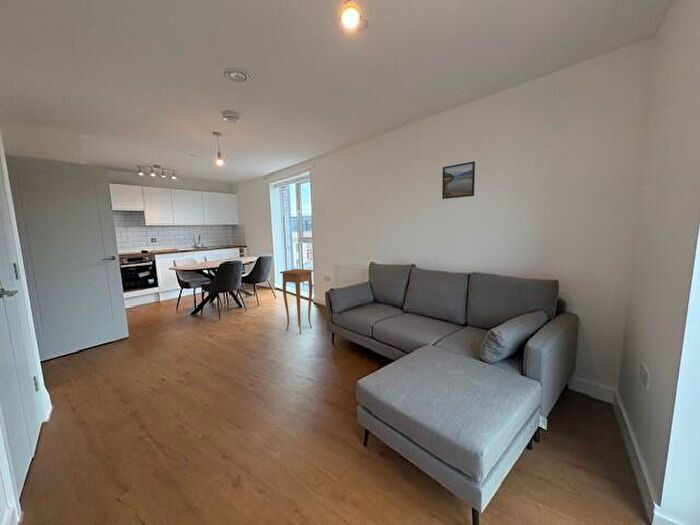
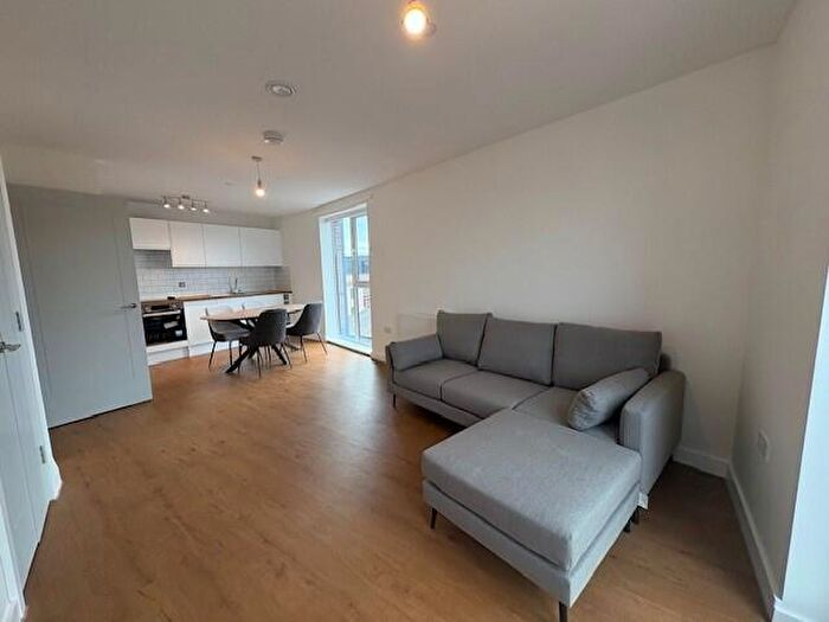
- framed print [441,160,476,200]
- side table [279,268,314,335]
